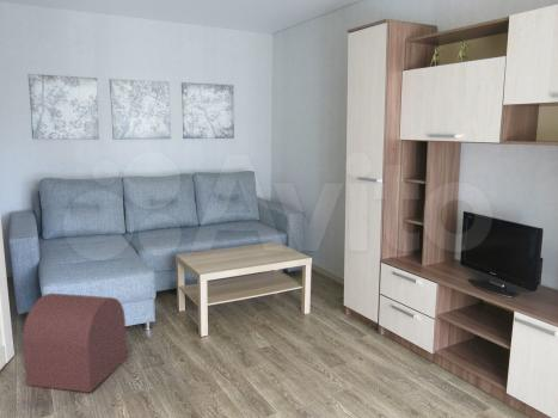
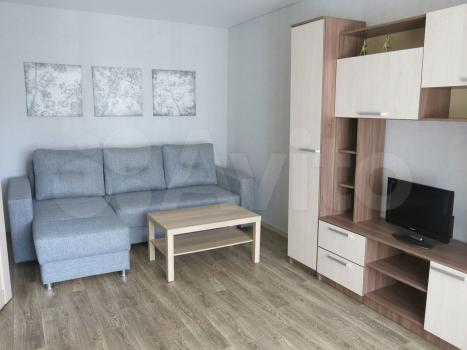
- treasure chest [22,293,128,393]
